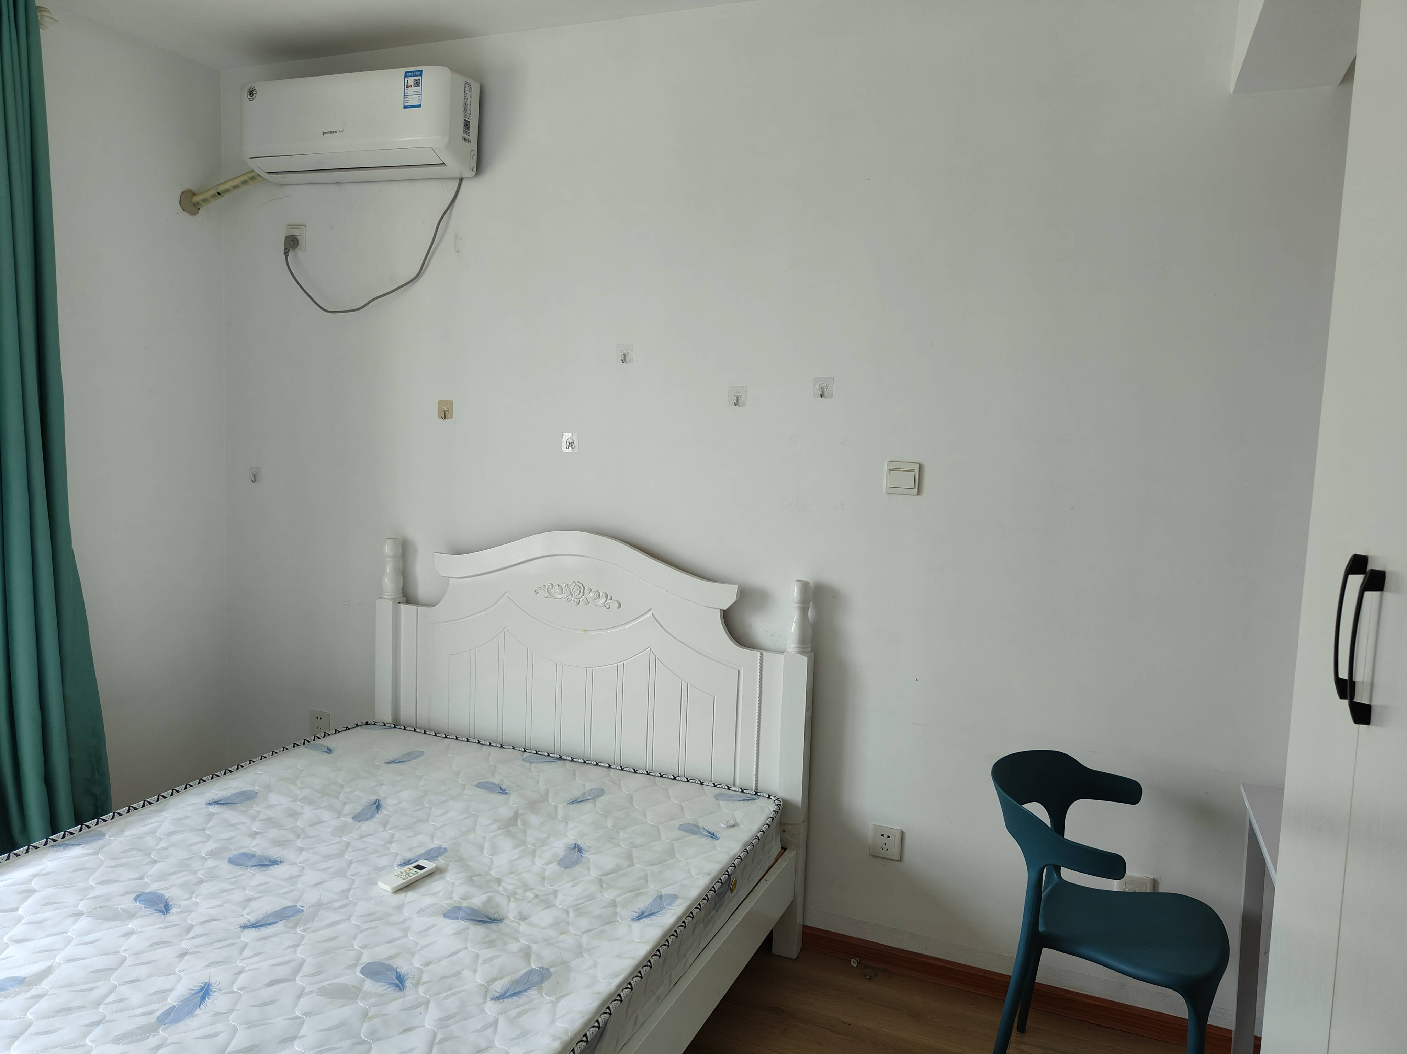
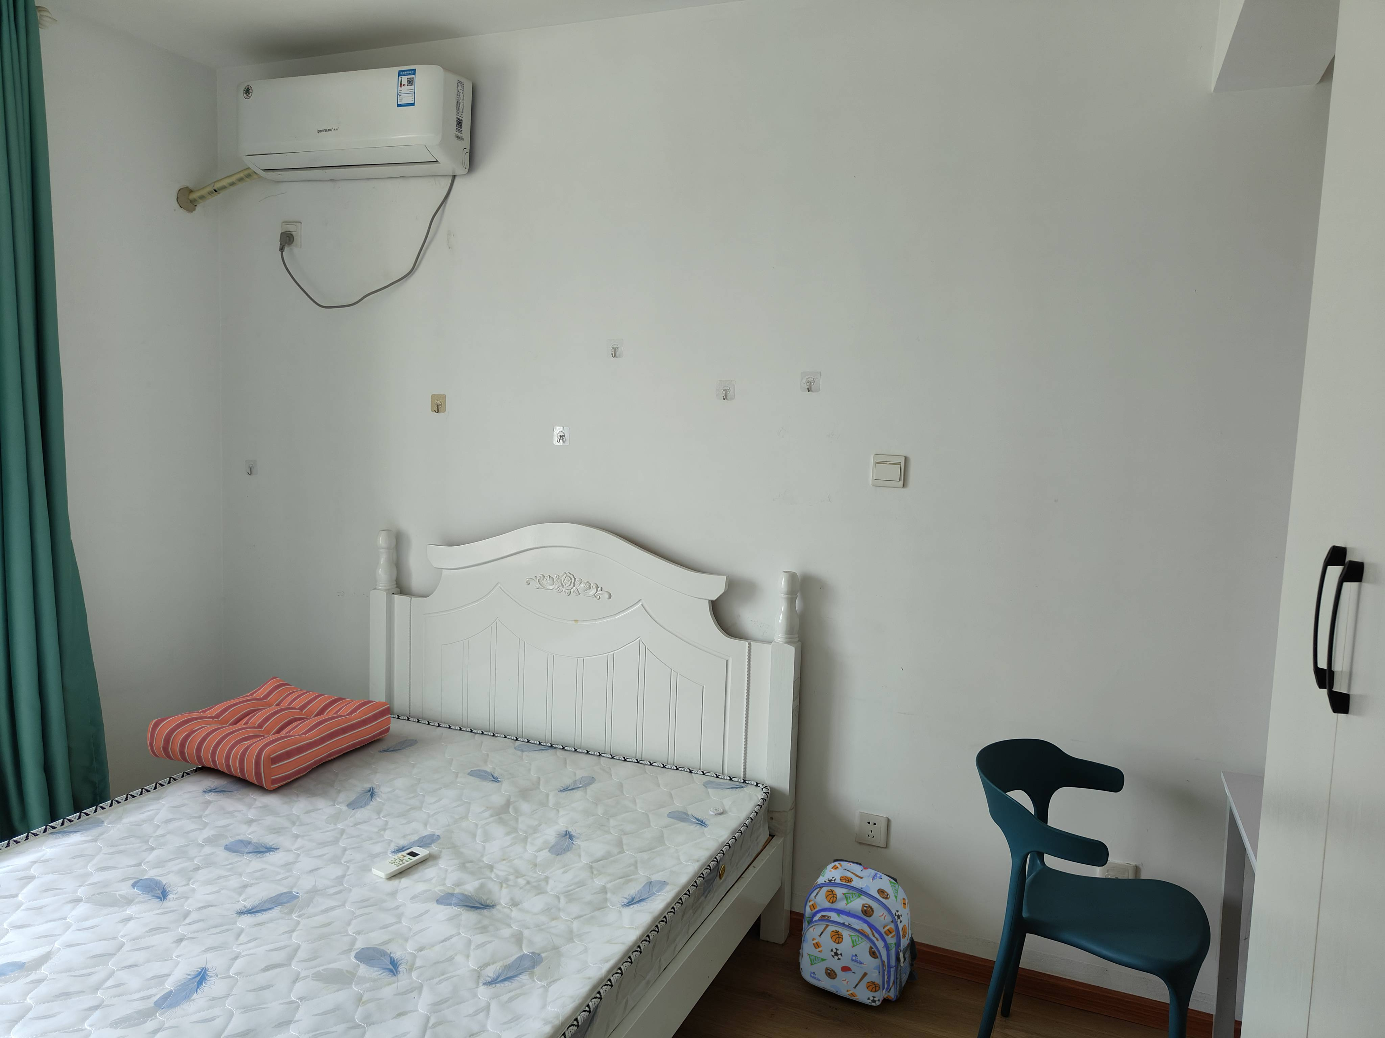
+ backpack [798,858,918,1006]
+ seat cushion [147,676,392,790]
